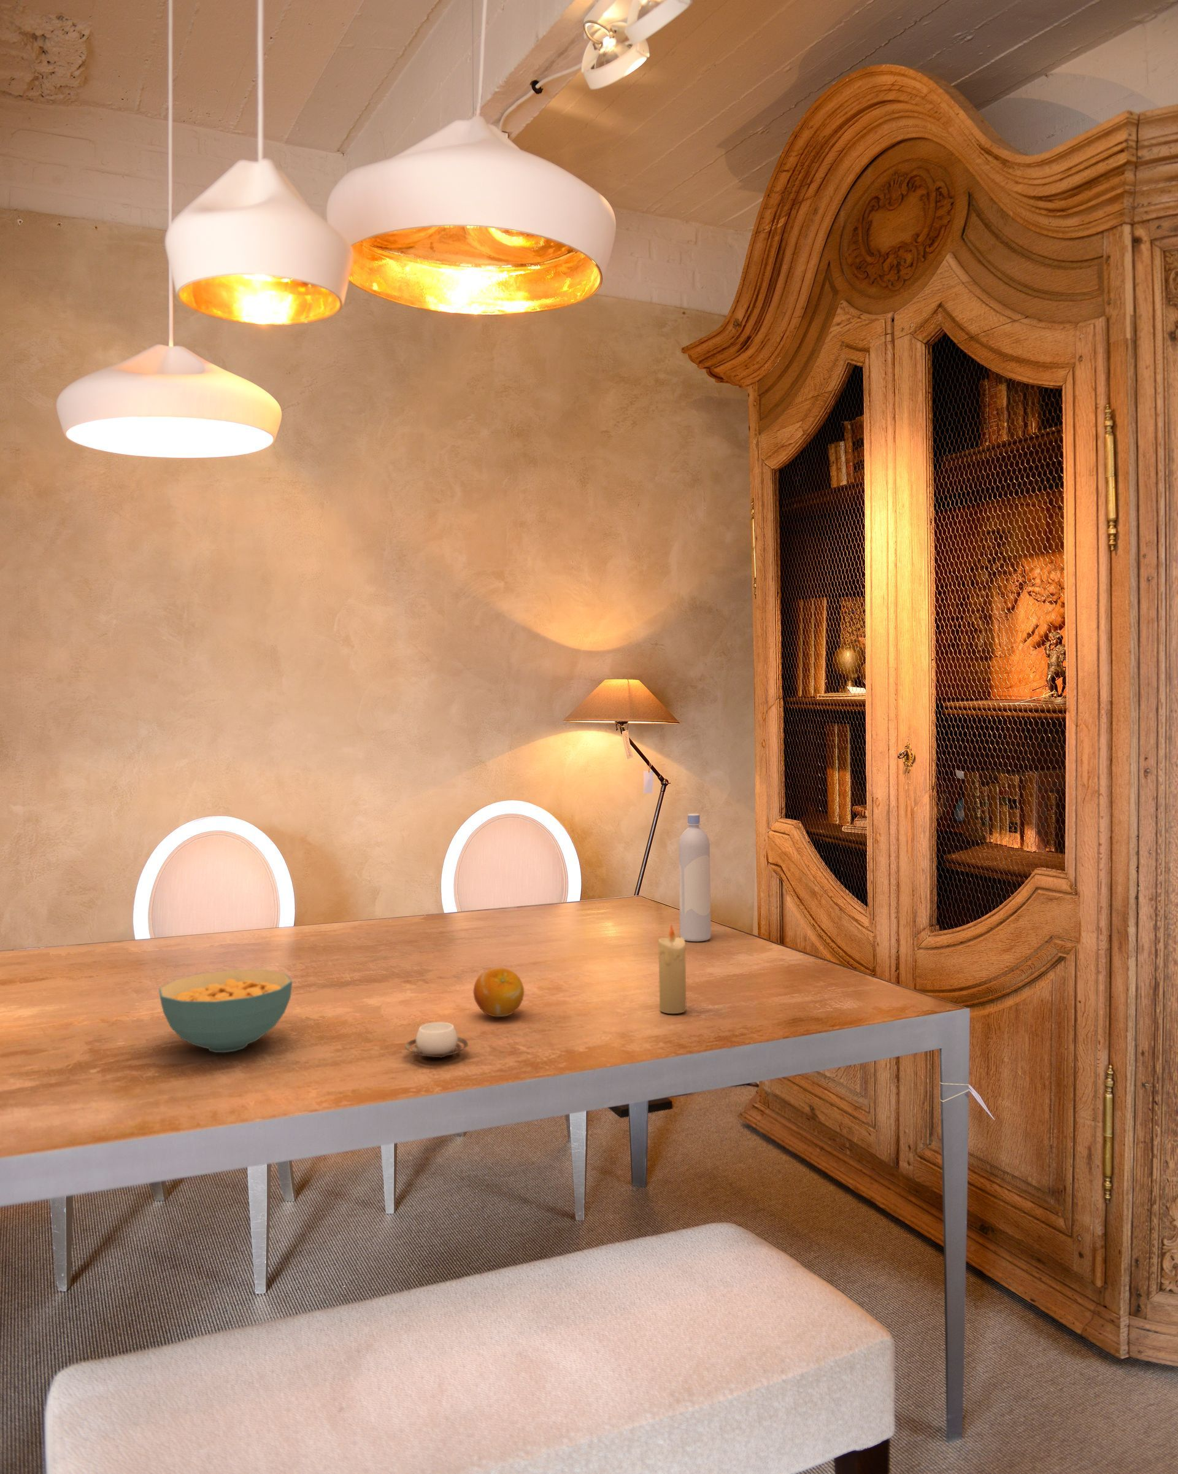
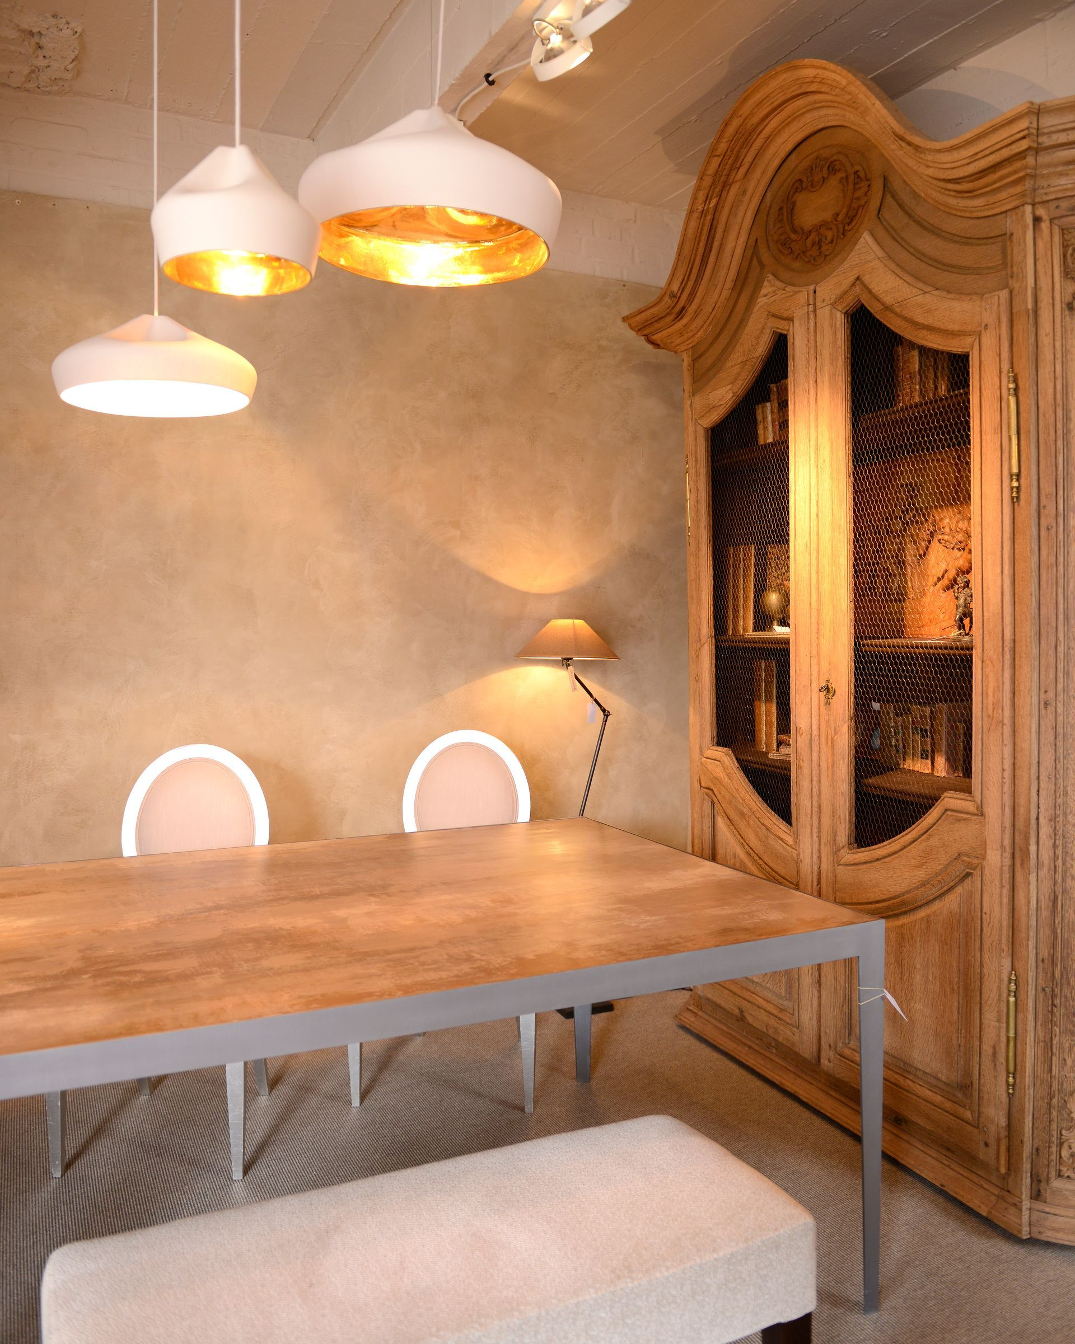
- cereal bowl [159,969,292,1053]
- bottle [678,813,712,941]
- candle [658,923,688,1015]
- fruit [474,967,524,1017]
- cup [404,1022,469,1058]
